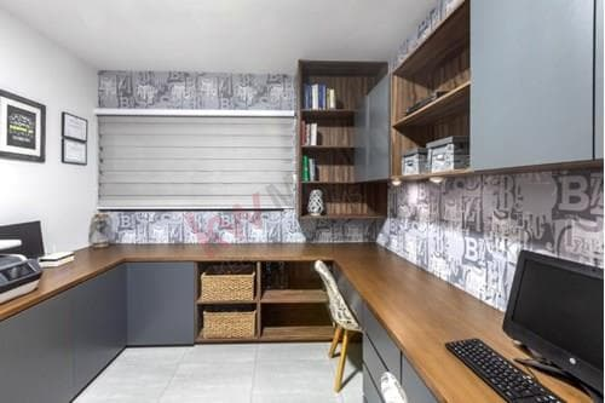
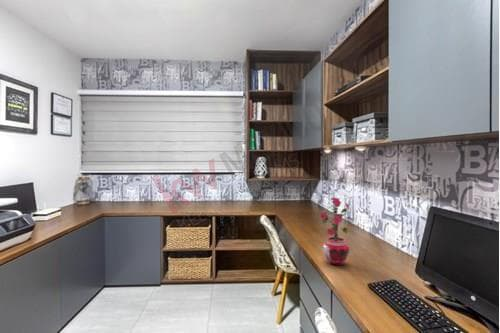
+ potted plant [319,195,358,266]
